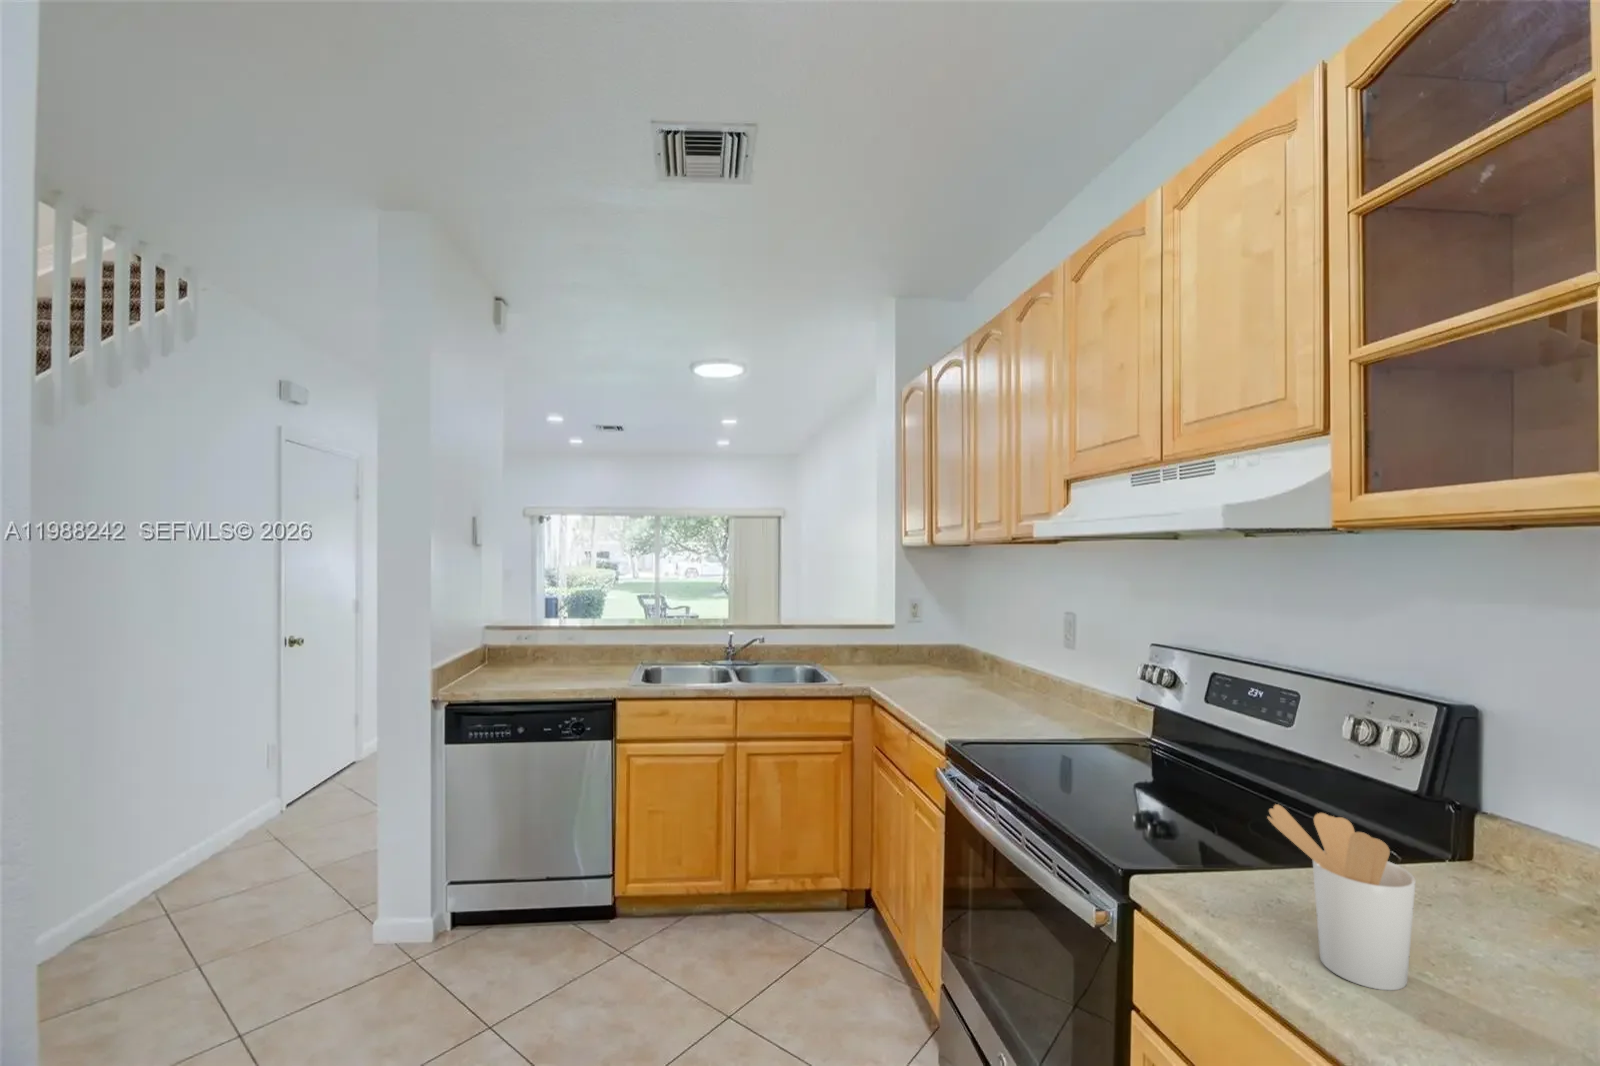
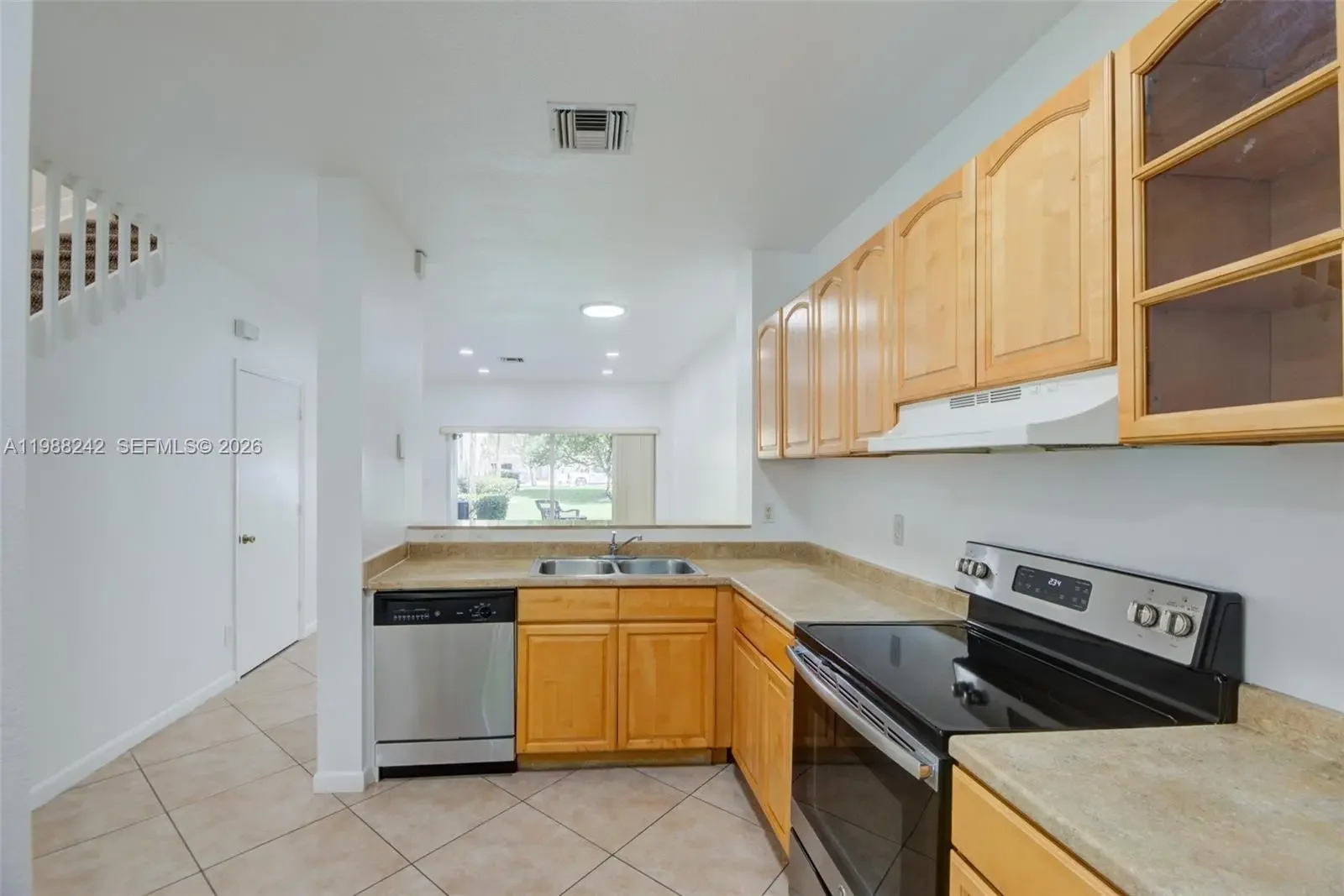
- utensil holder [1265,803,1417,991]
